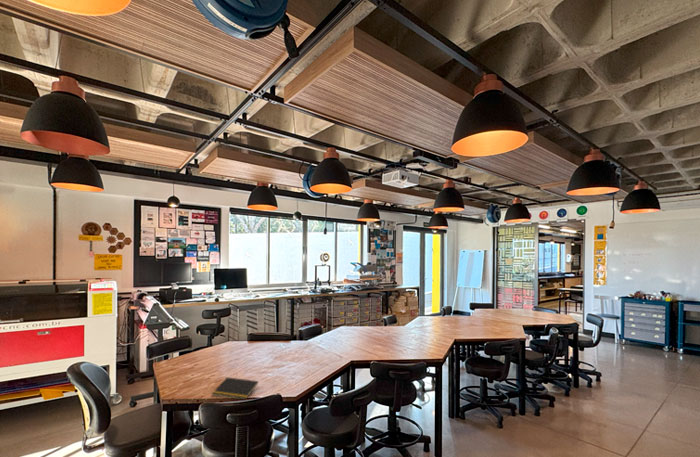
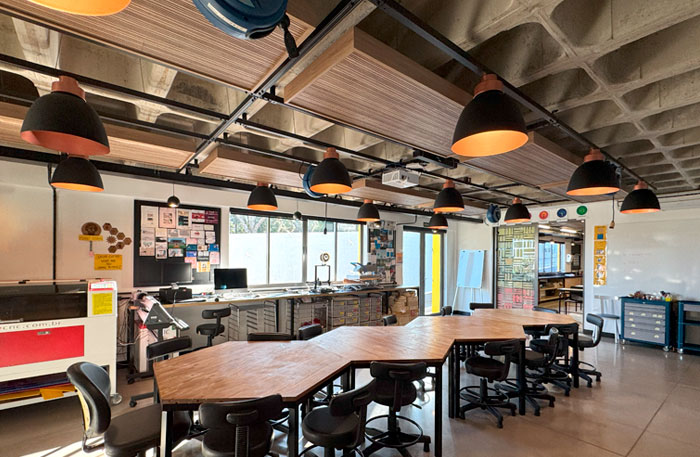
- notepad [211,376,259,400]
